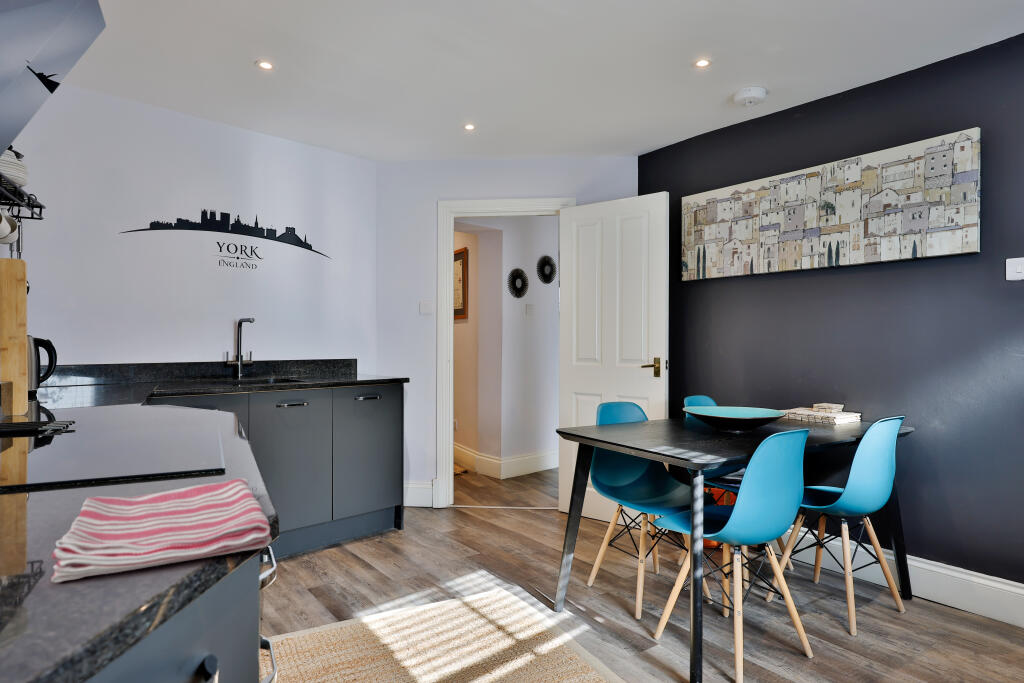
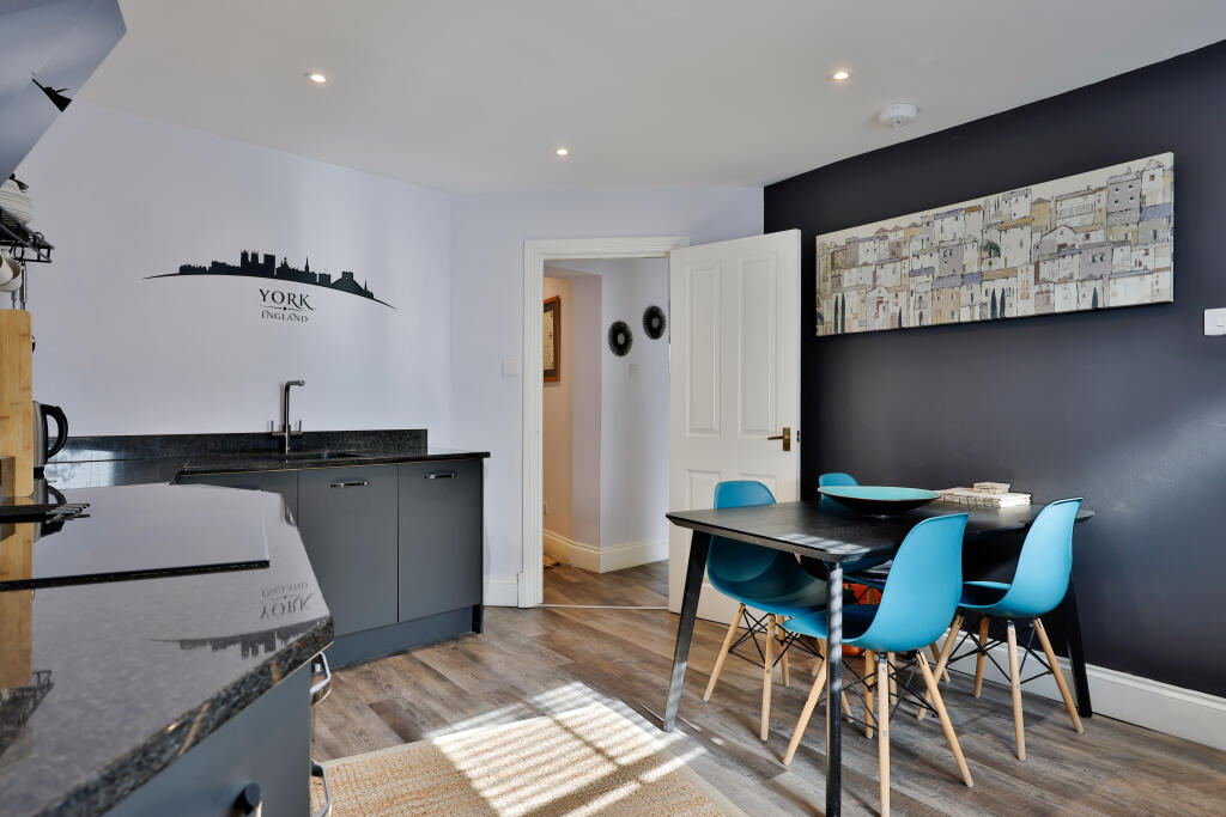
- dish towel [50,477,273,584]
